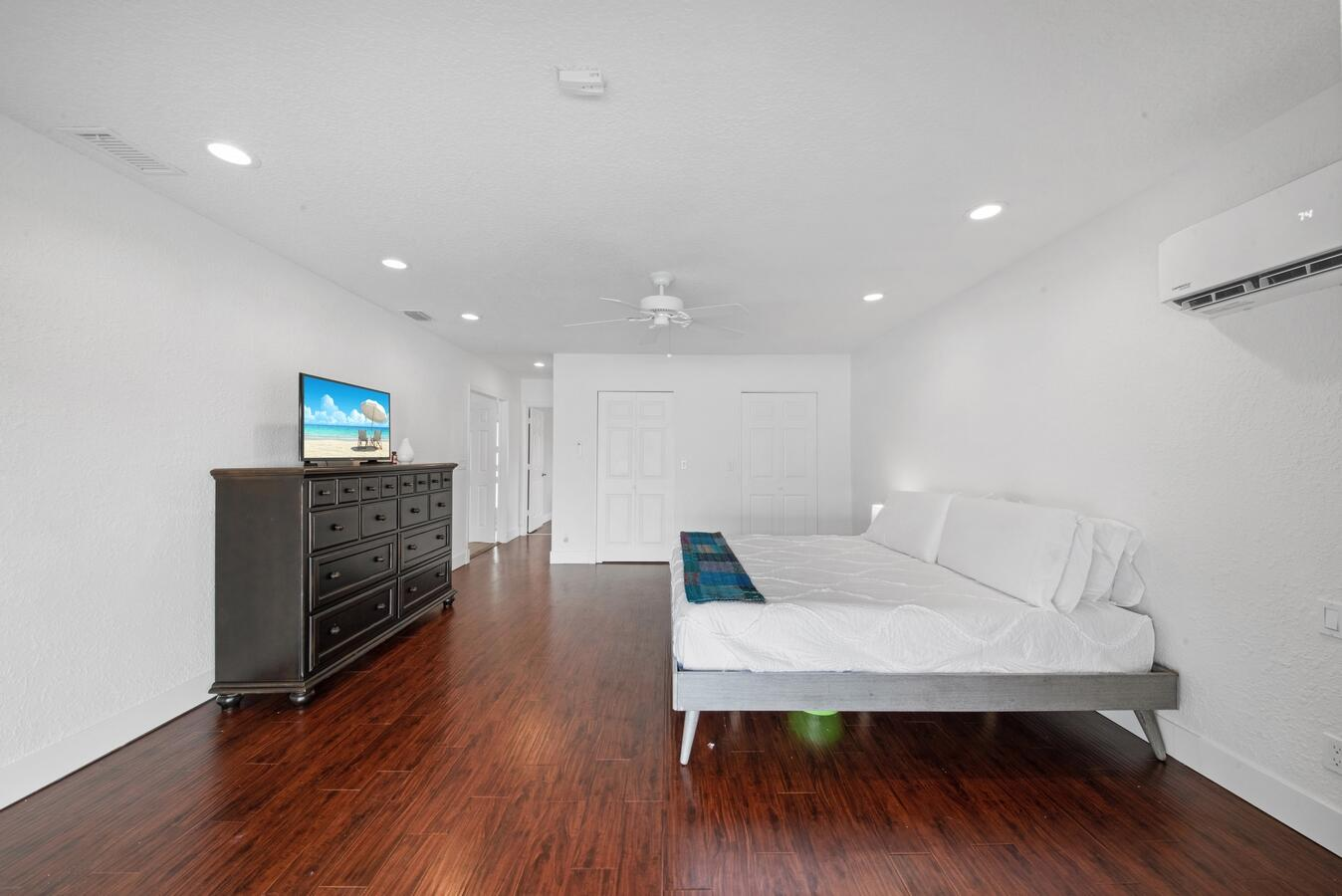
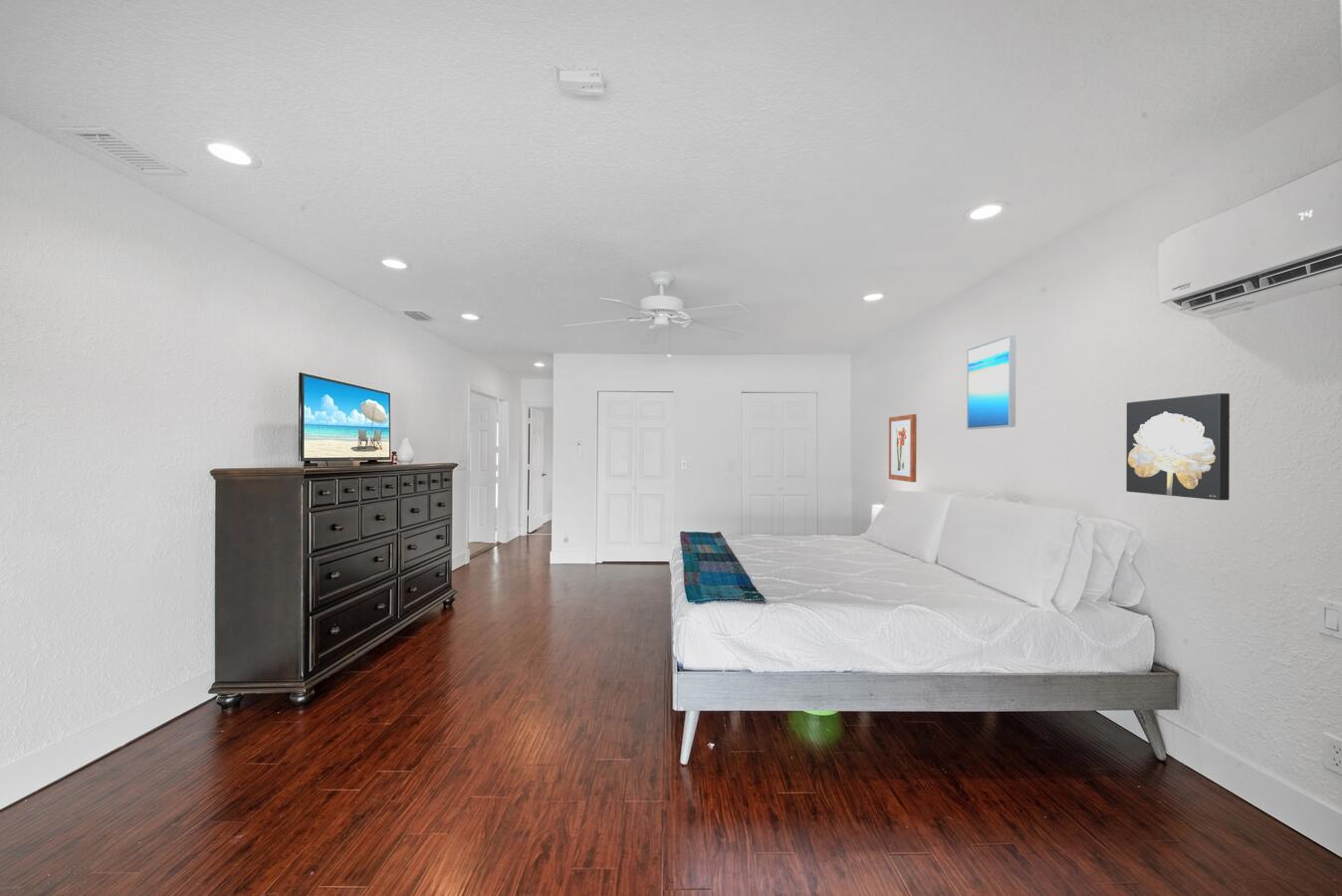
+ wall art [888,413,918,483]
+ wall art [1125,392,1230,501]
+ wall art [966,335,1016,430]
